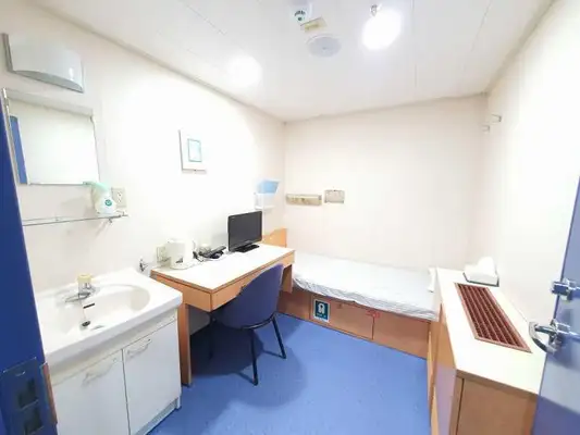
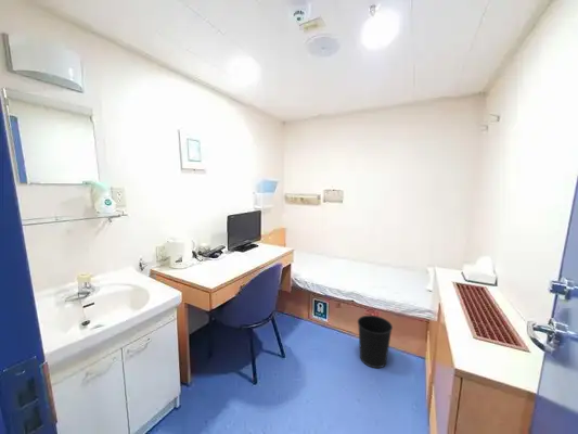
+ wastebasket [357,315,394,369]
